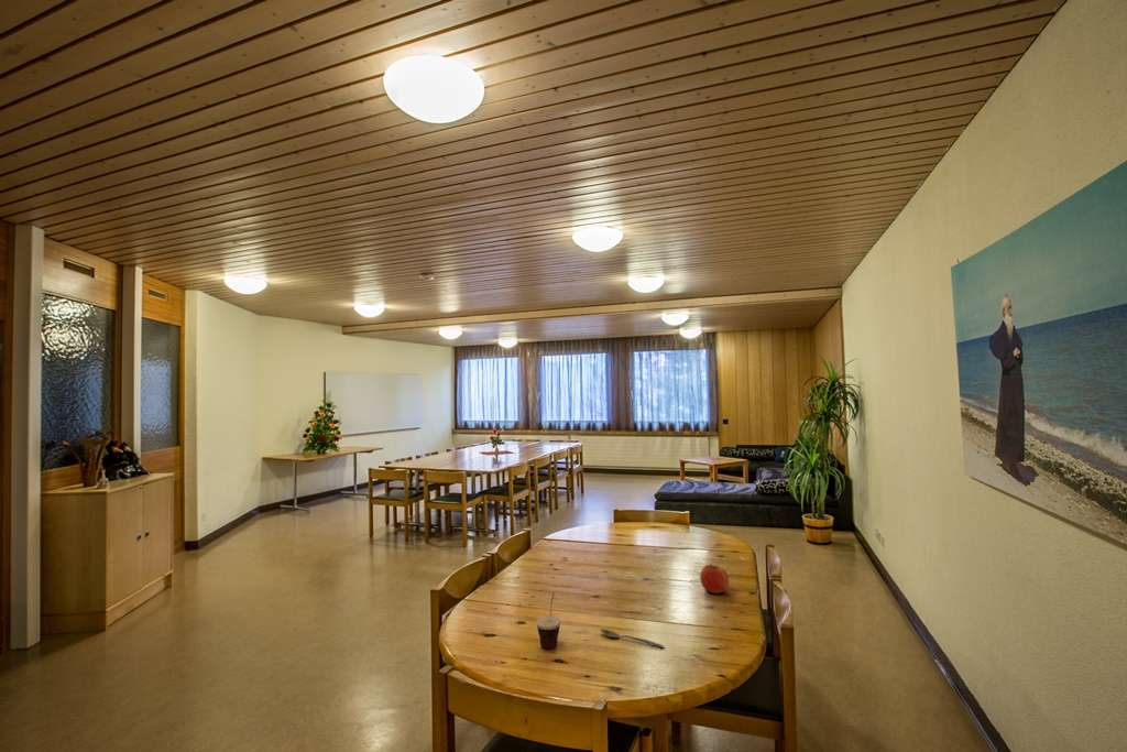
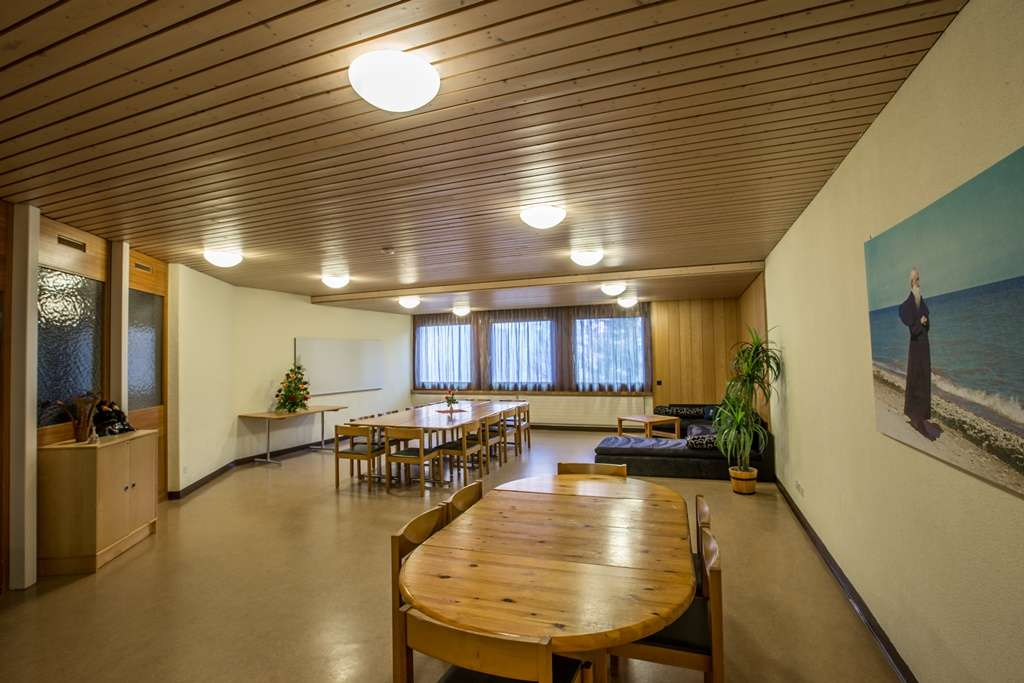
- cup [535,590,561,650]
- spoon [599,628,665,649]
- fruit [699,563,730,595]
